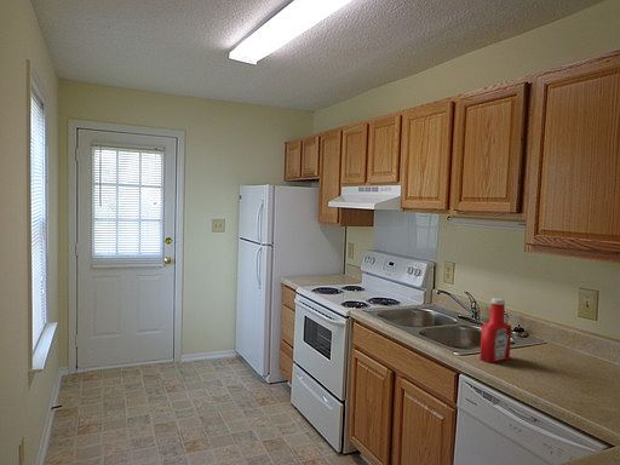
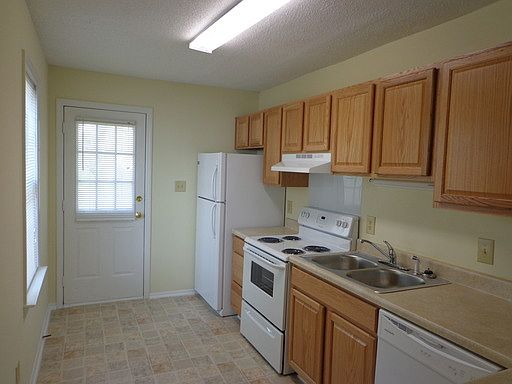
- soap bottle [480,297,512,363]
